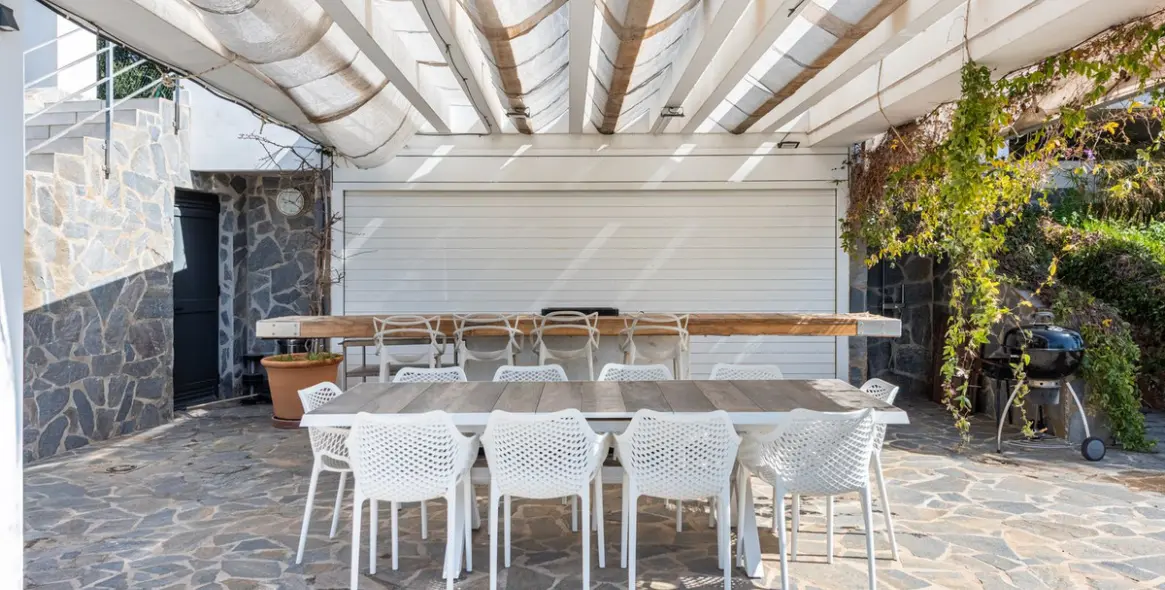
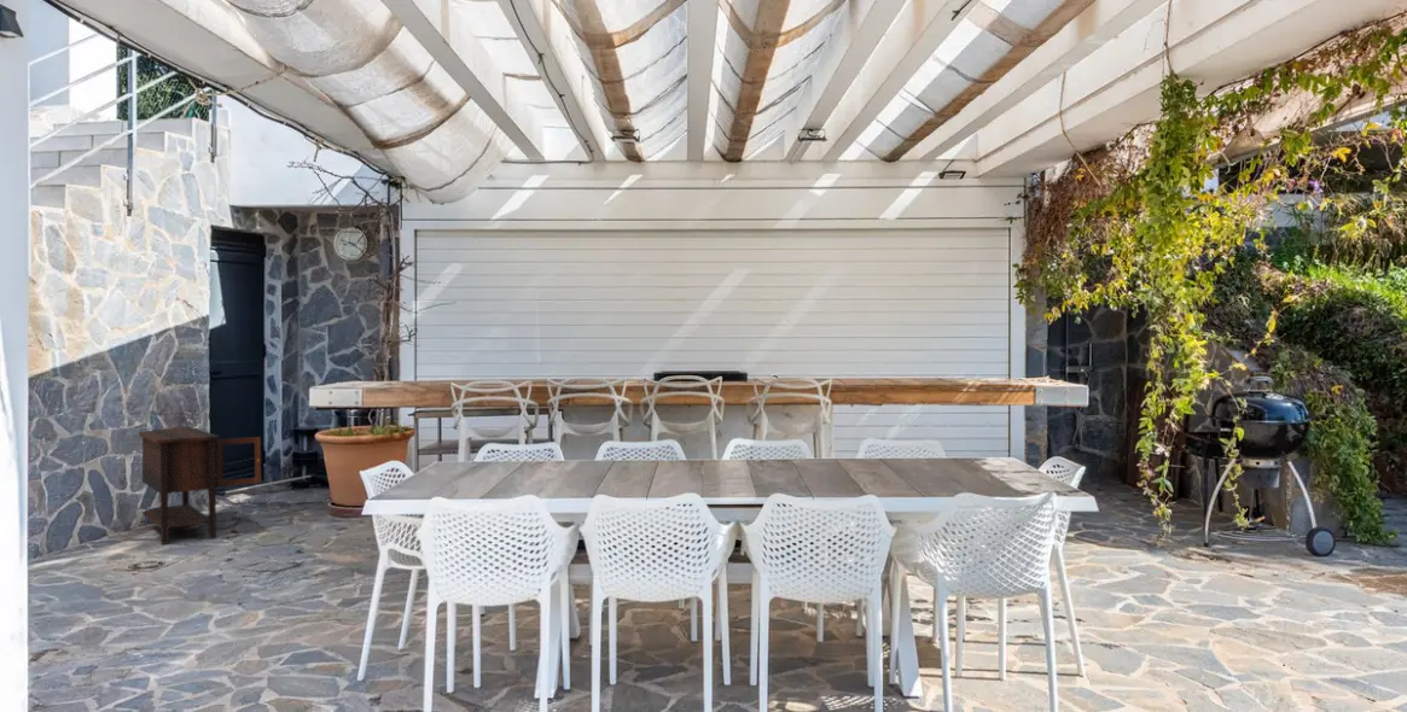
+ console table [138,426,262,545]
